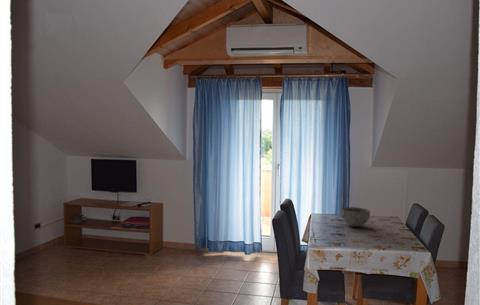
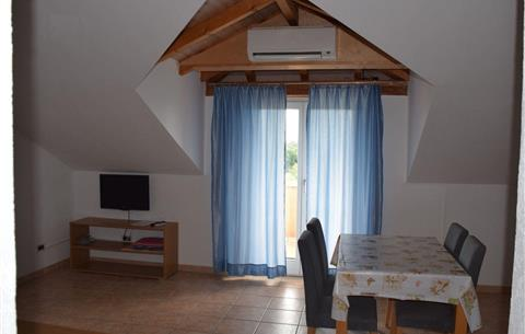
- bowl [339,206,371,228]
